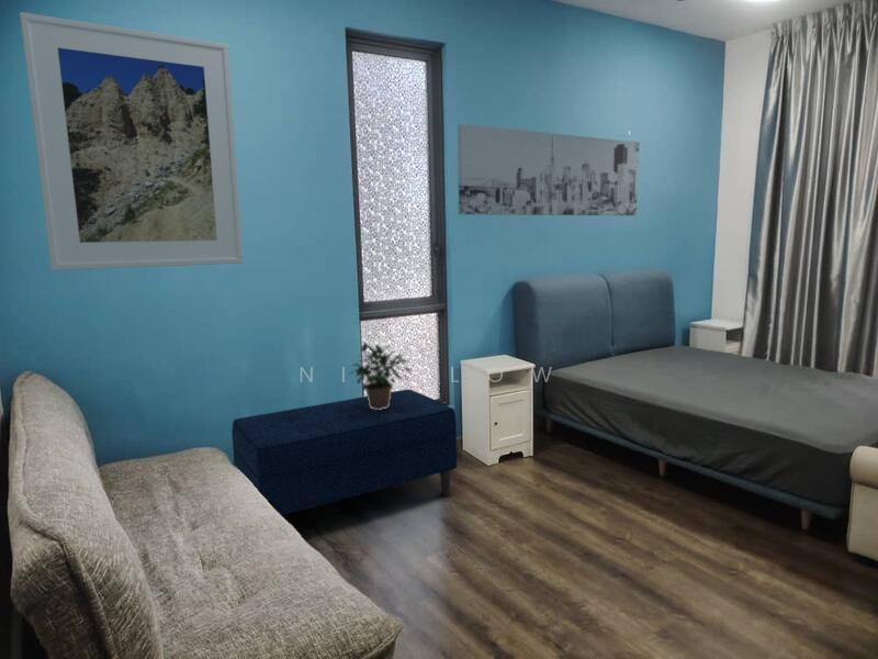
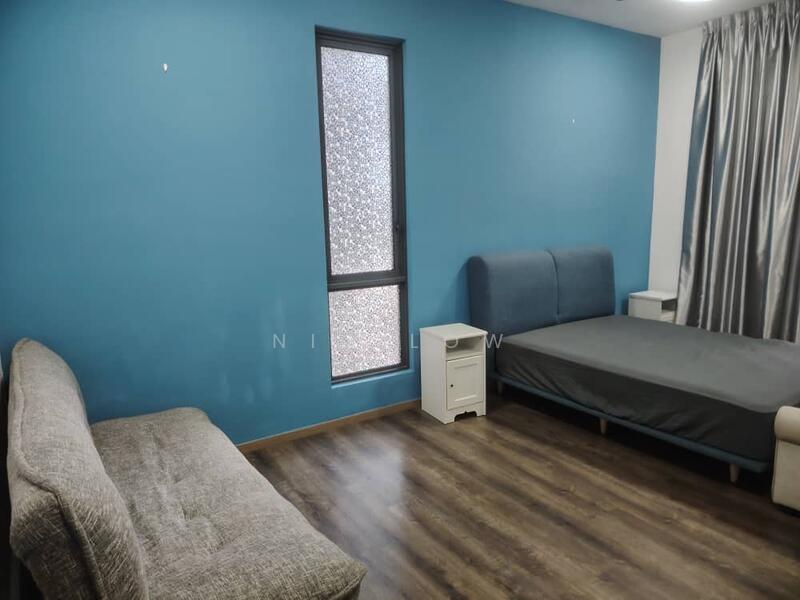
- potted plant [348,342,414,410]
- bench [230,388,458,516]
- wall art [457,123,640,216]
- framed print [19,11,244,271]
